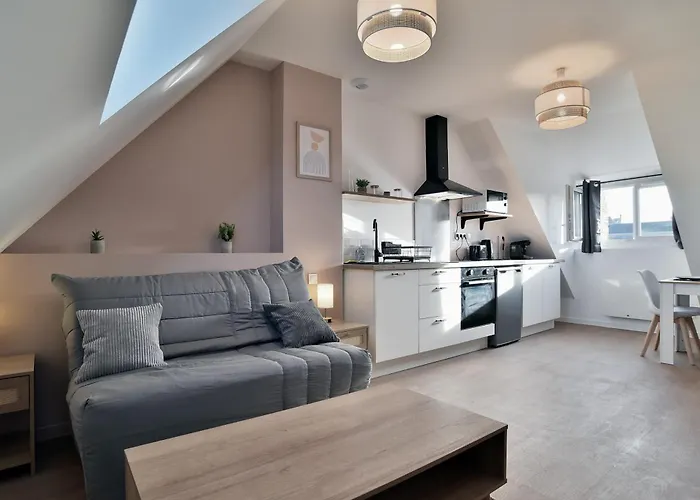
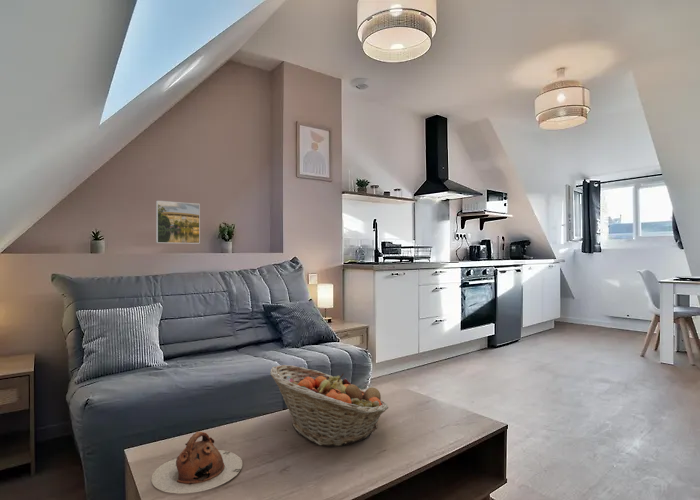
+ fruit basket [269,364,389,447]
+ teapot [150,430,243,495]
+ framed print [155,200,201,245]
